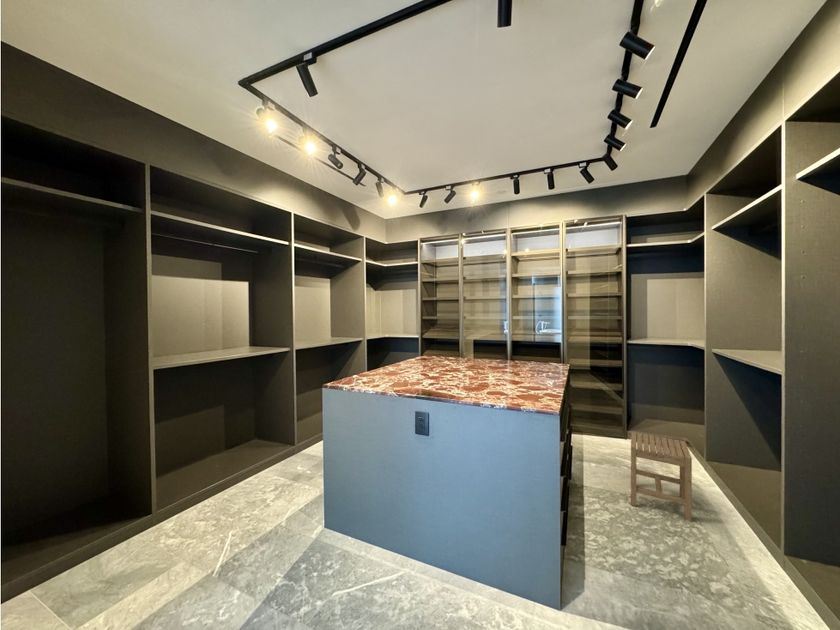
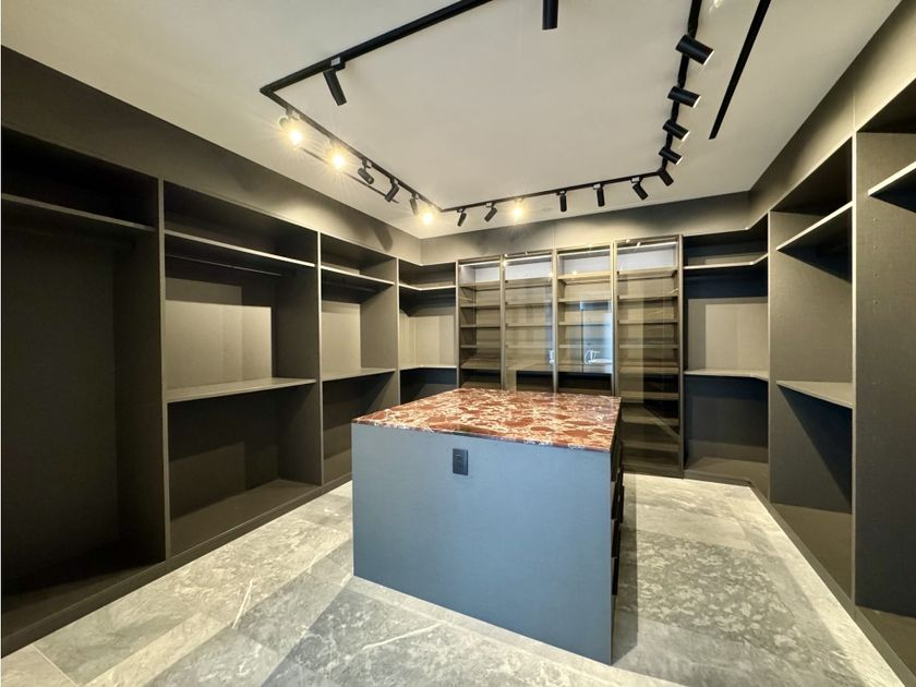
- stool [630,431,693,523]
